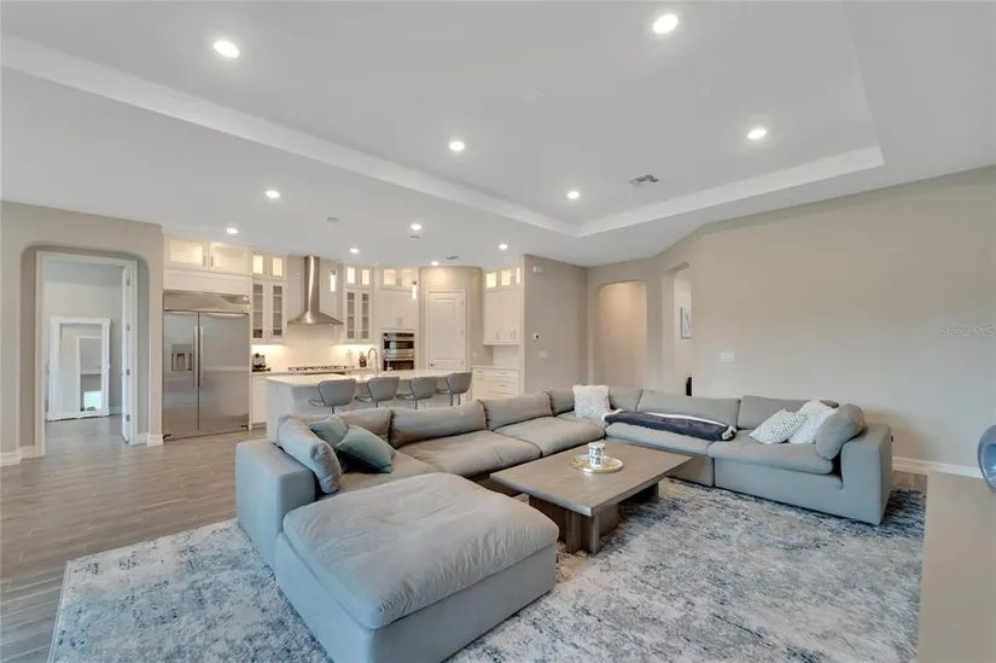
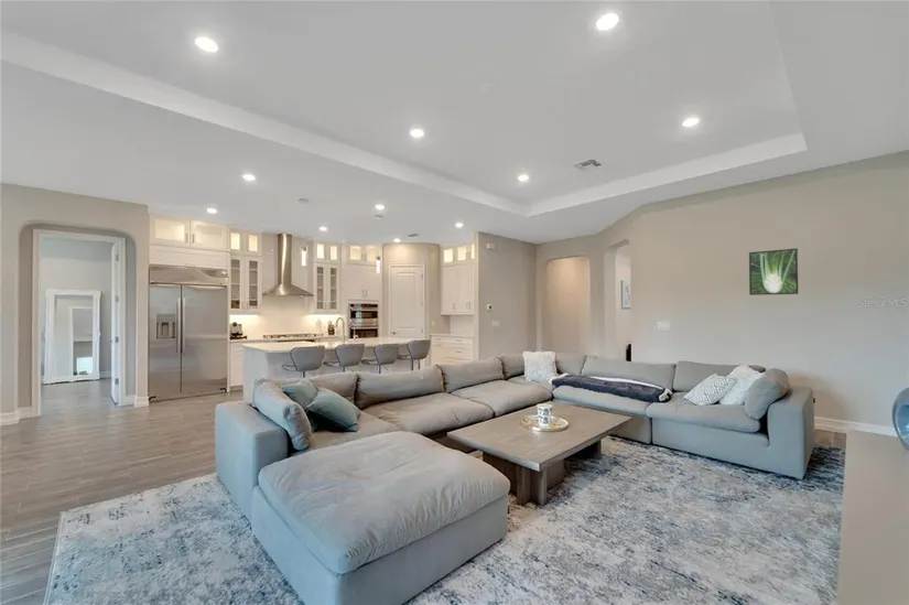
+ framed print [748,247,799,296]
